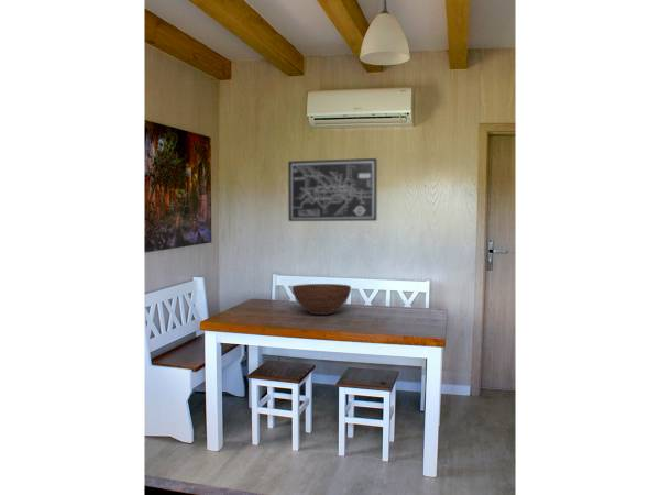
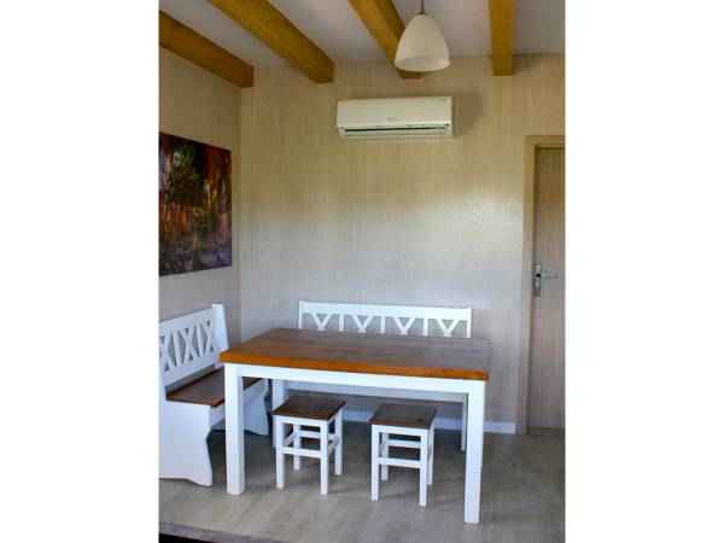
- fruit bowl [292,283,352,316]
- wall art [287,157,378,222]
